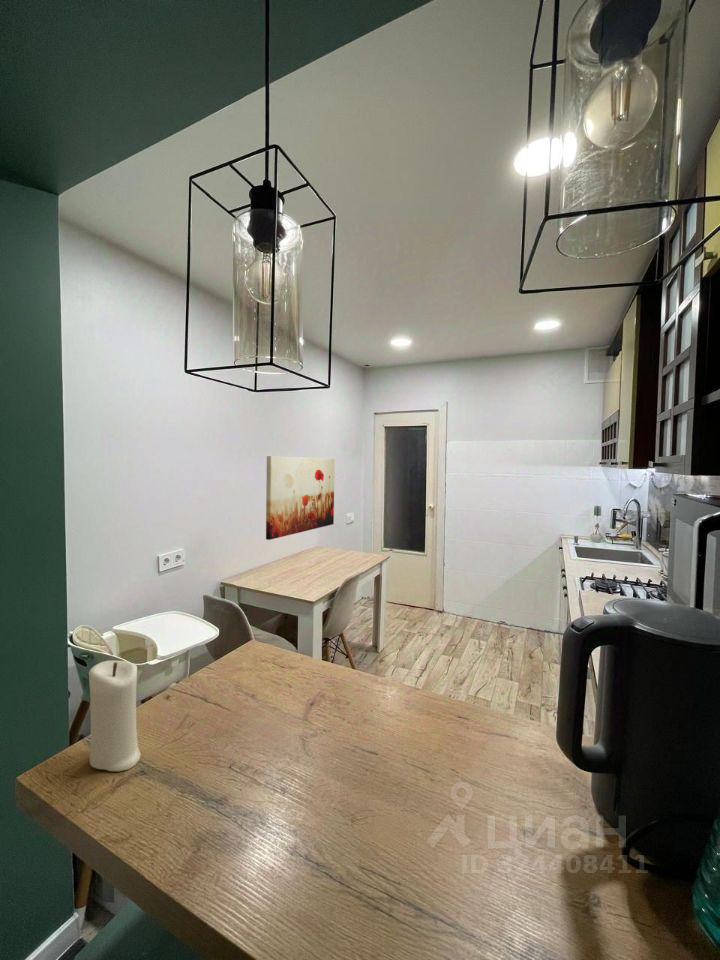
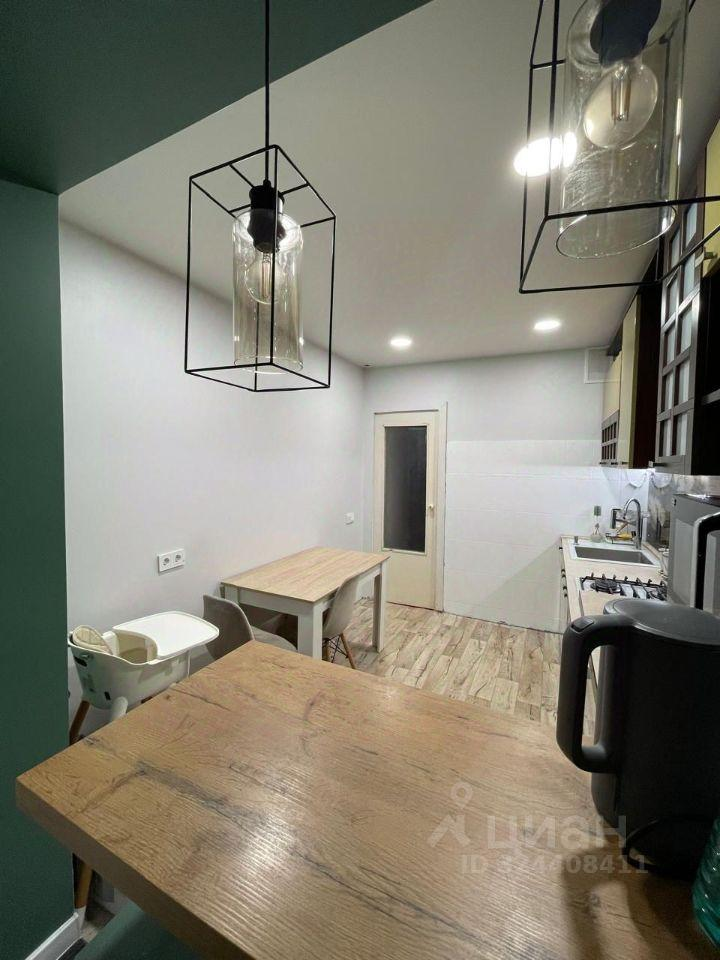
- wall art [265,455,336,541]
- candle [88,660,142,772]
